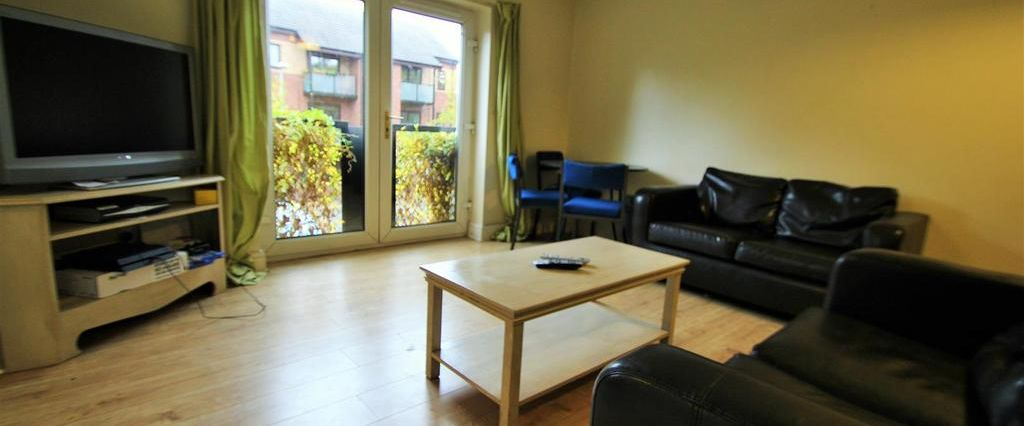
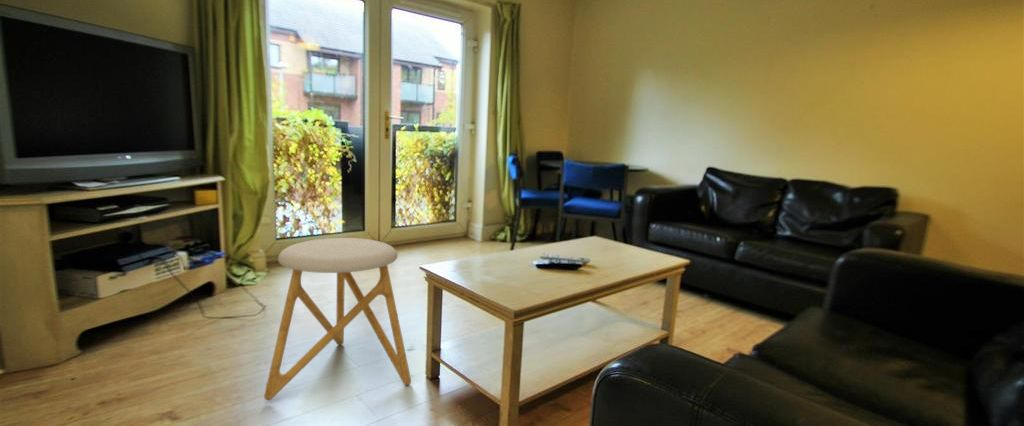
+ stool [263,237,412,401]
